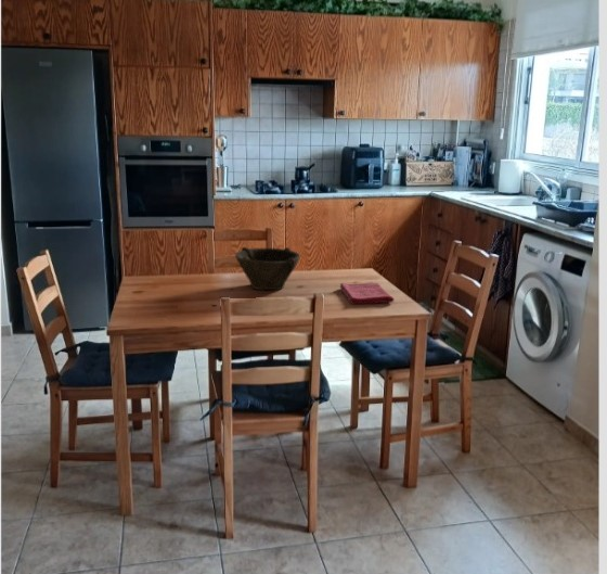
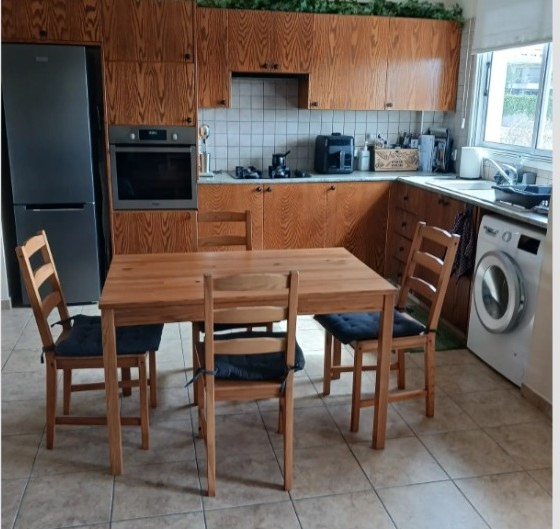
- bowl [234,246,301,291]
- dish towel [339,282,395,305]
